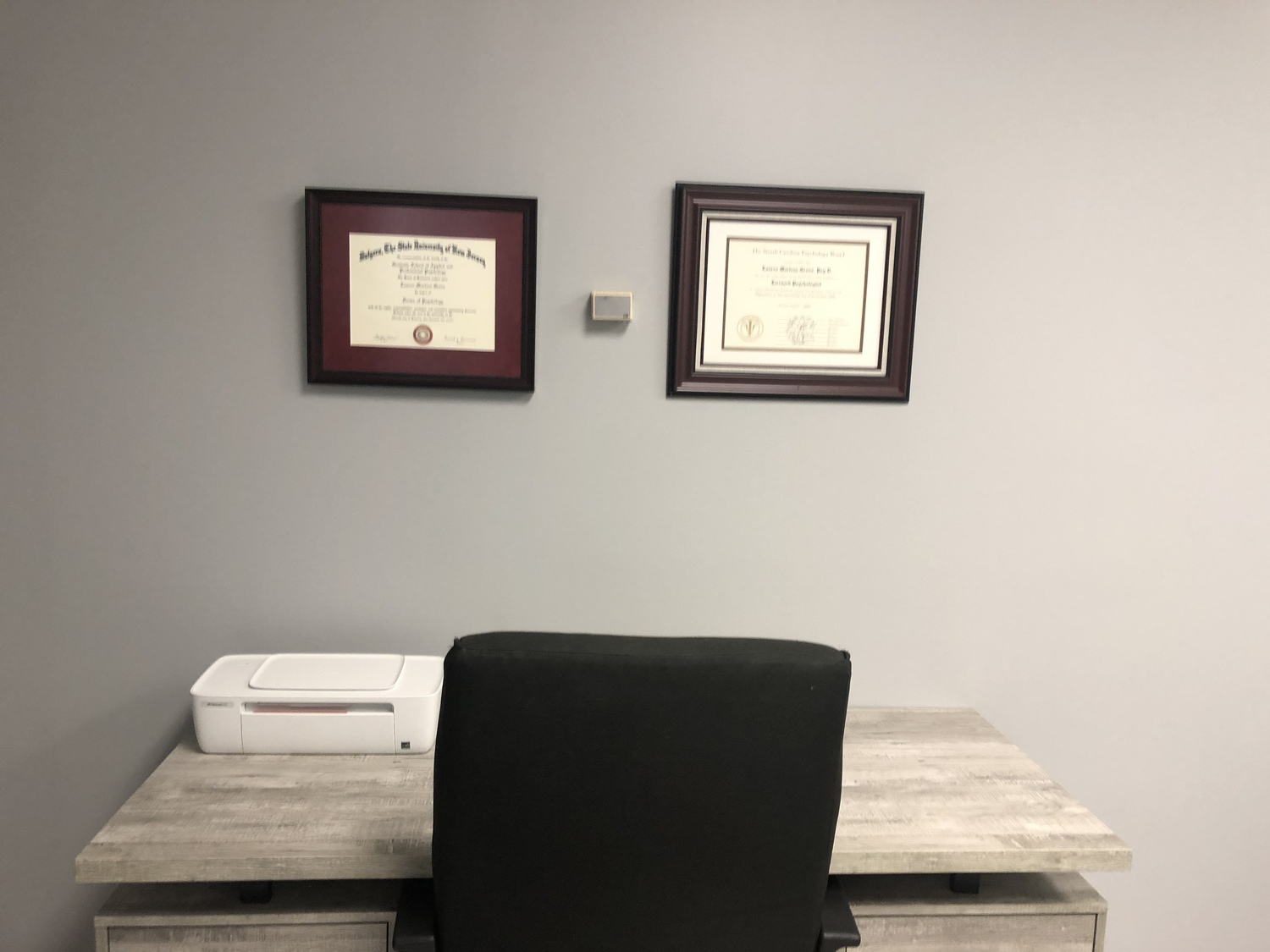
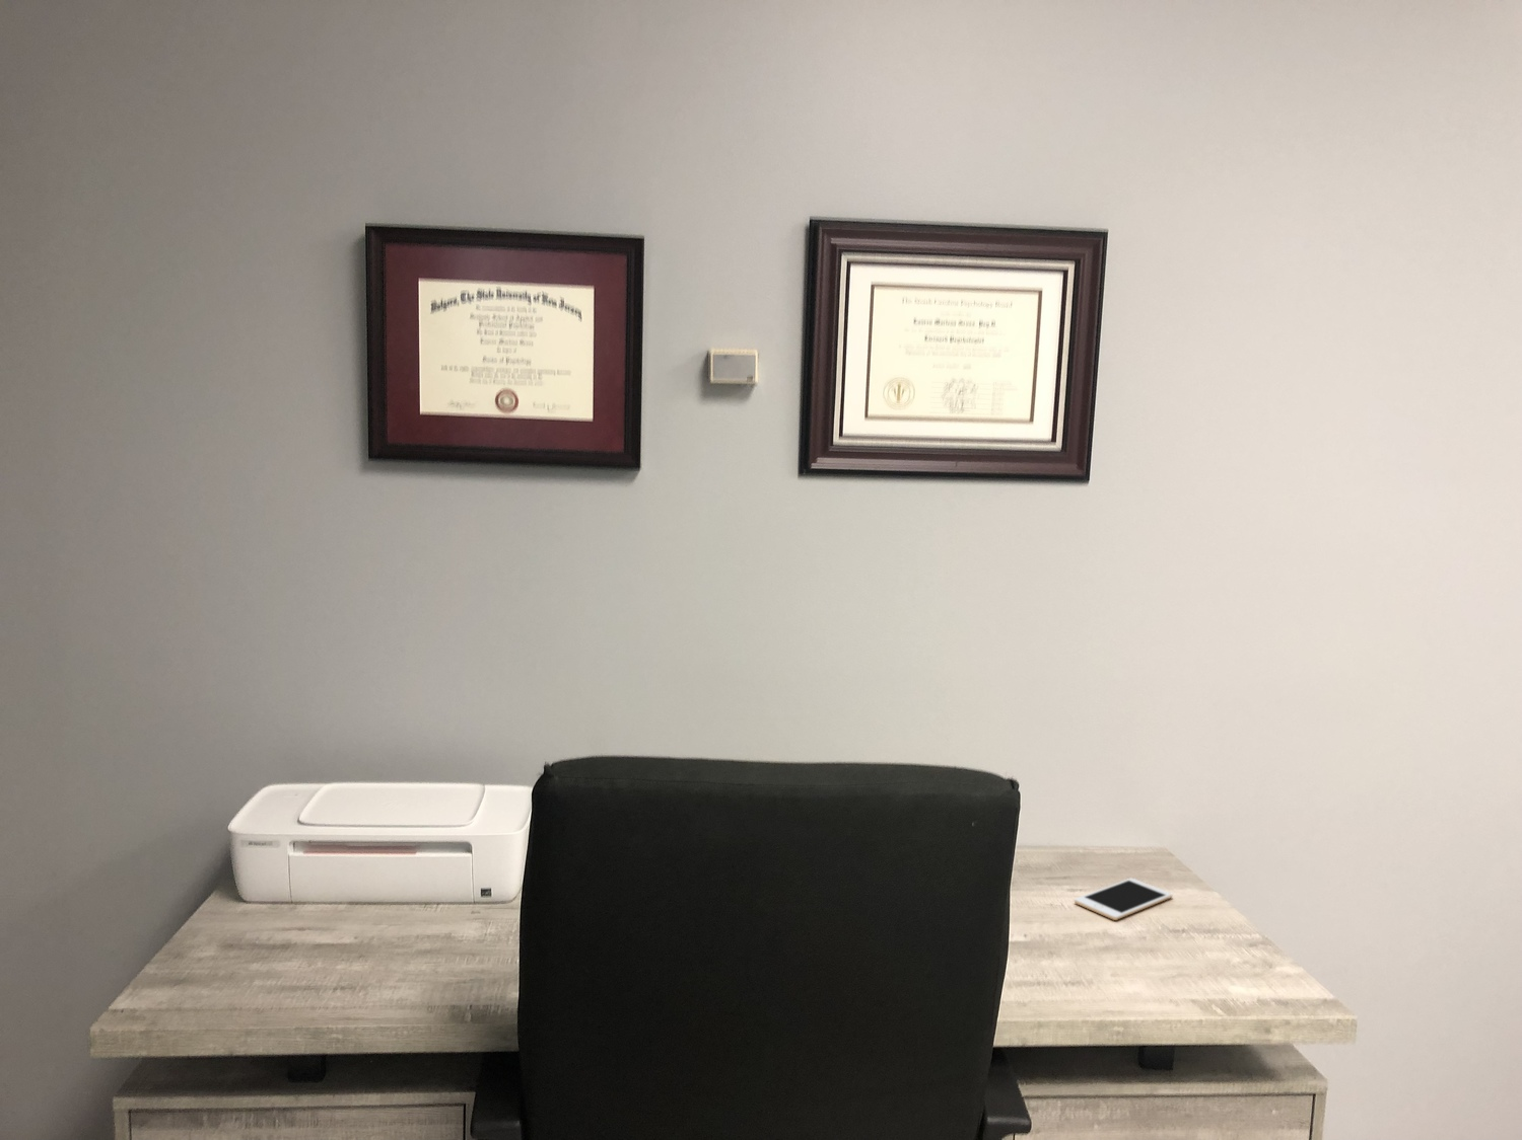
+ cell phone [1074,878,1173,921]
